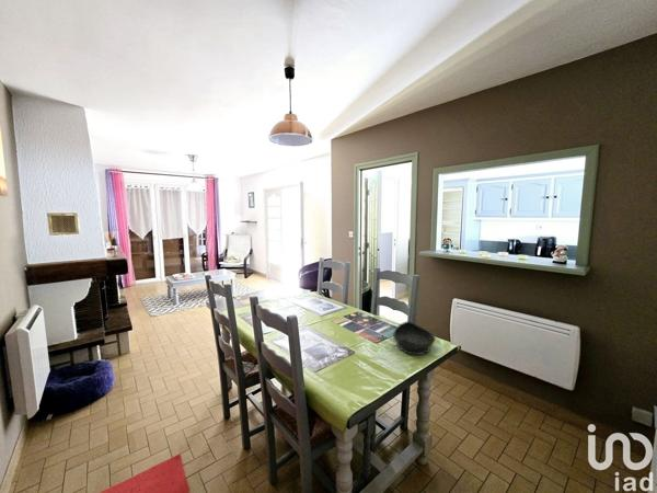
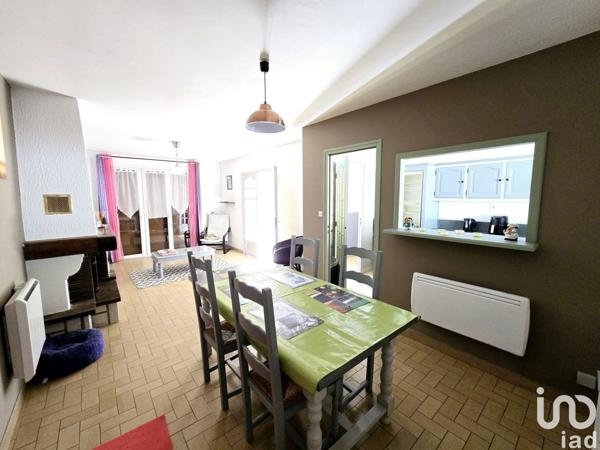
- bowl [392,321,437,356]
